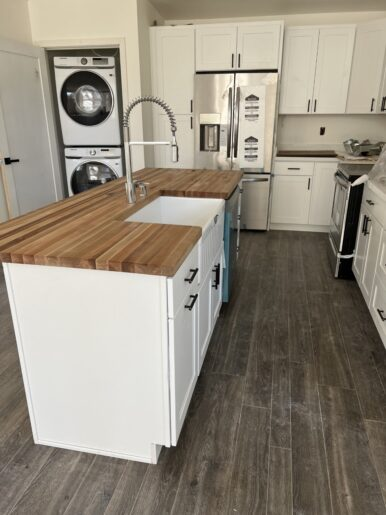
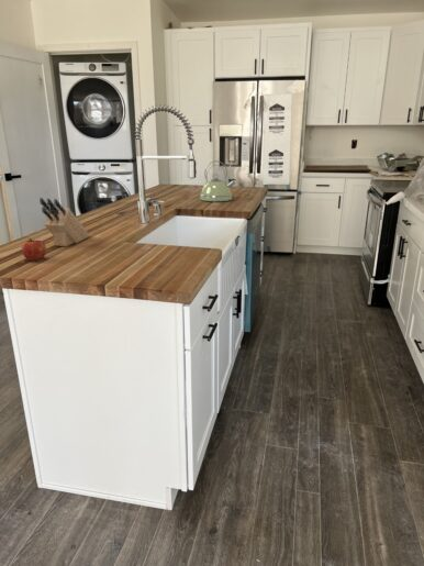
+ knife block [38,197,90,247]
+ fruit [21,237,47,262]
+ kettle [199,159,237,202]
